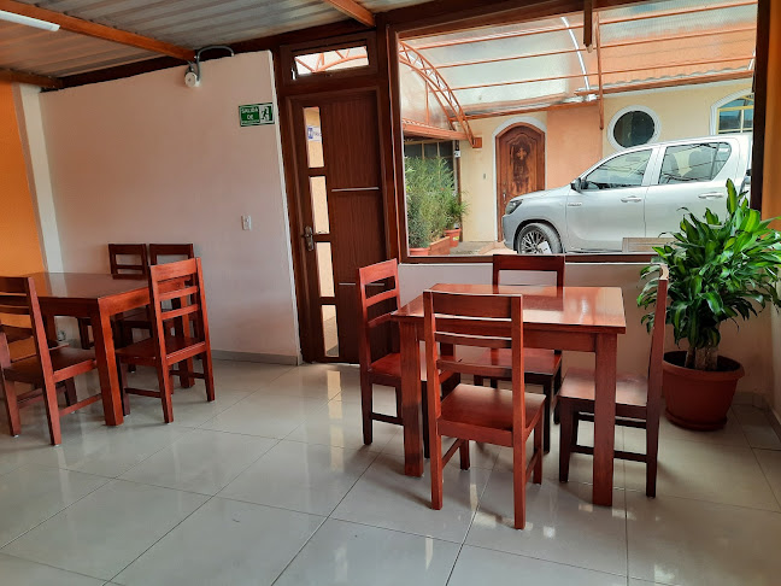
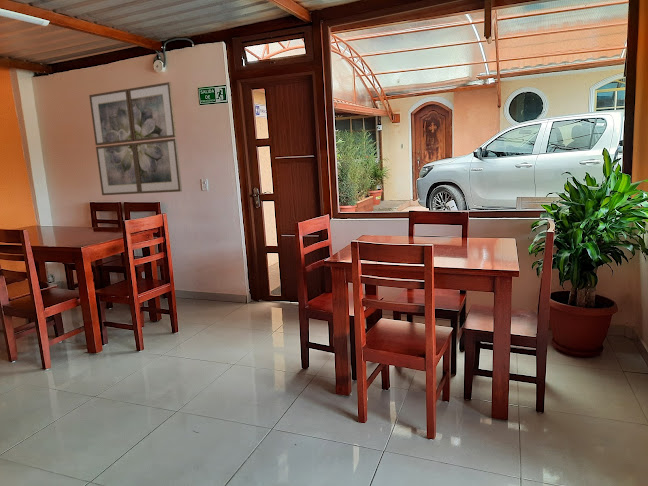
+ wall art [88,81,183,196]
